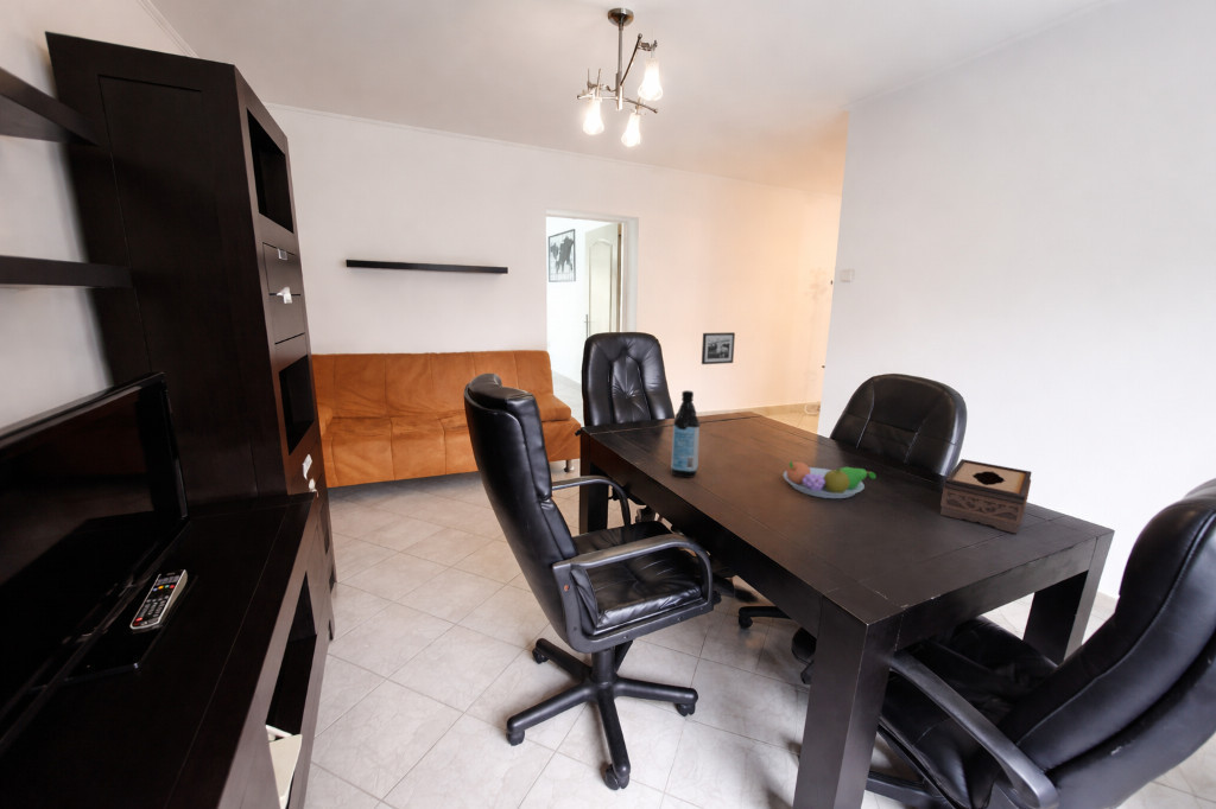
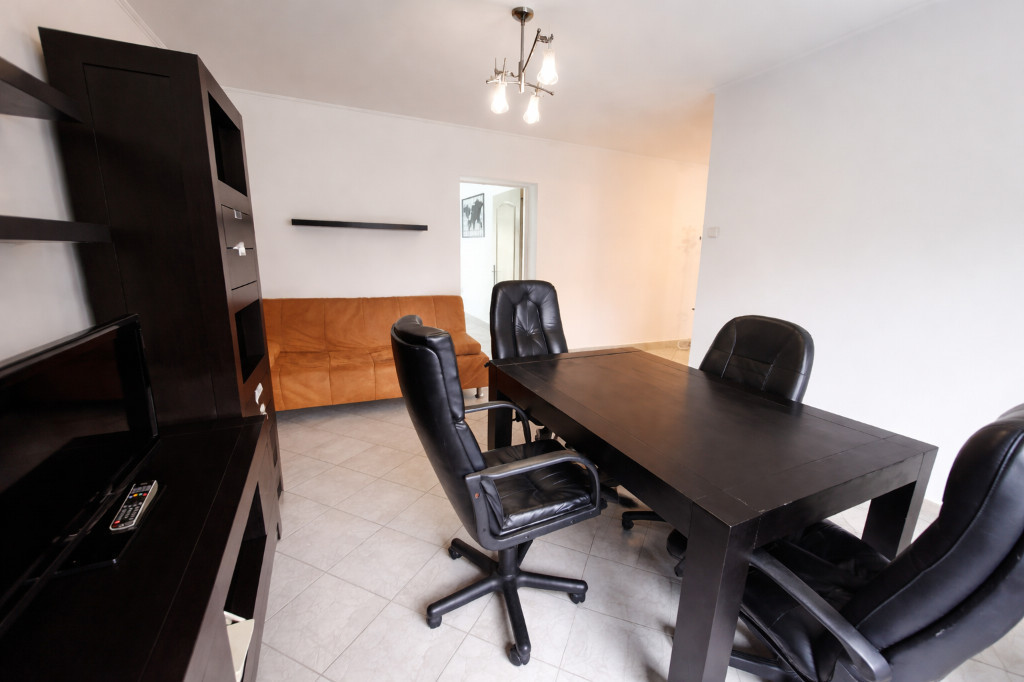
- picture frame [701,331,736,365]
- fruit bowl [781,460,876,499]
- water bottle [670,389,702,479]
- tissue box [939,458,1033,535]
